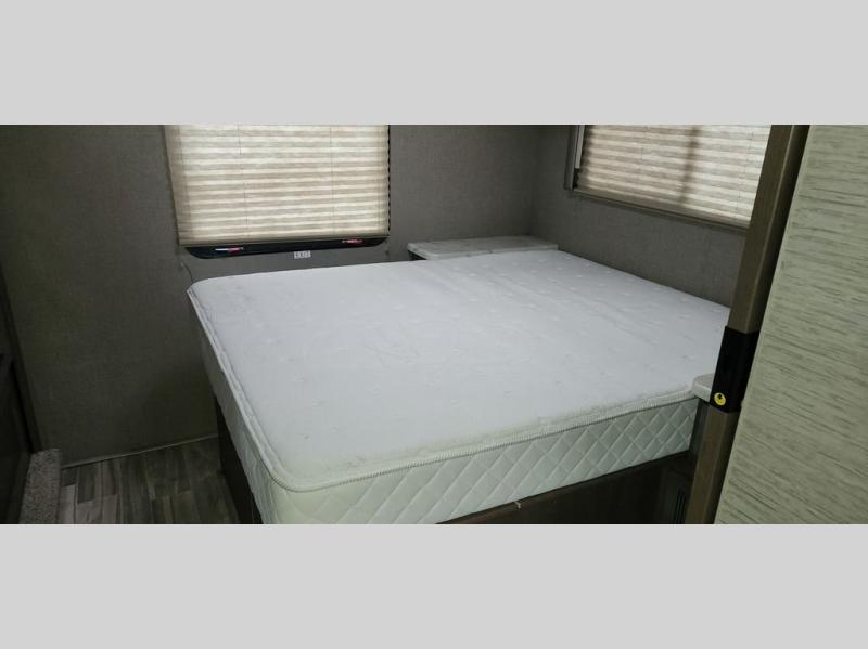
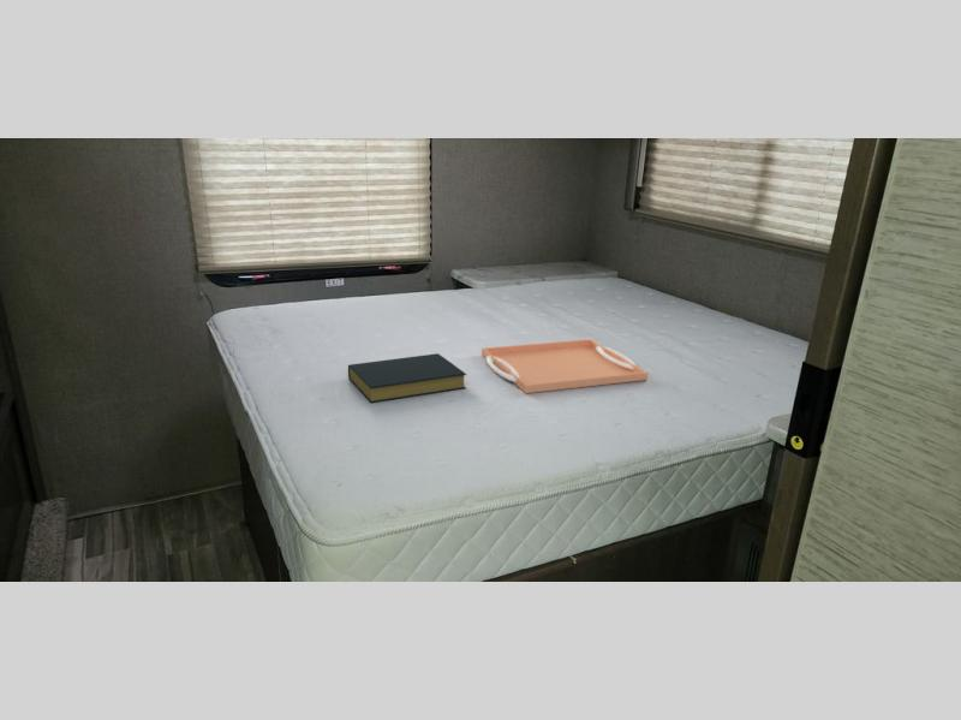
+ hardback book [347,352,467,405]
+ serving tray [480,338,650,394]
